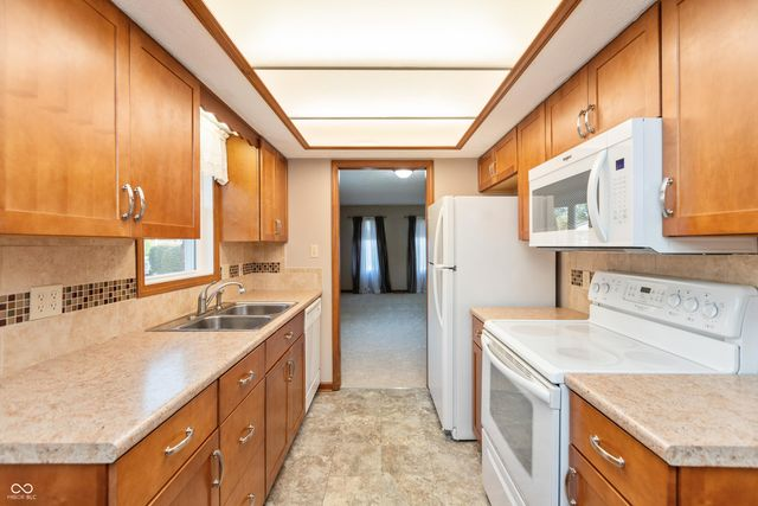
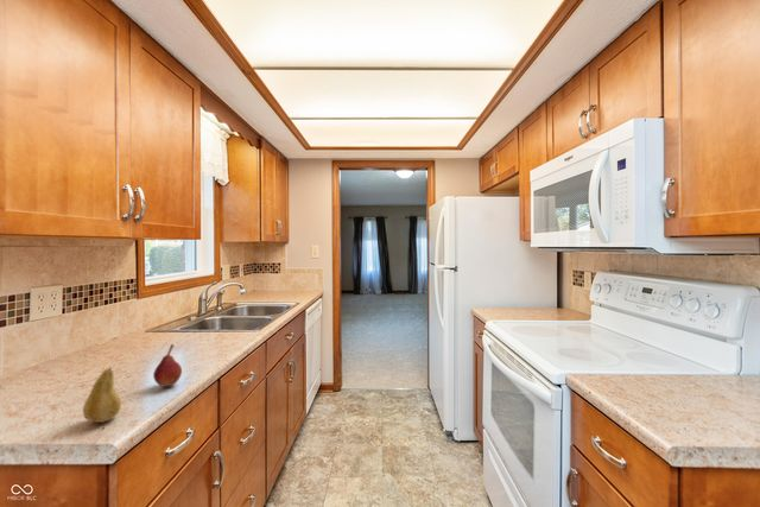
+ fruit [152,343,183,388]
+ fruit [82,367,122,424]
